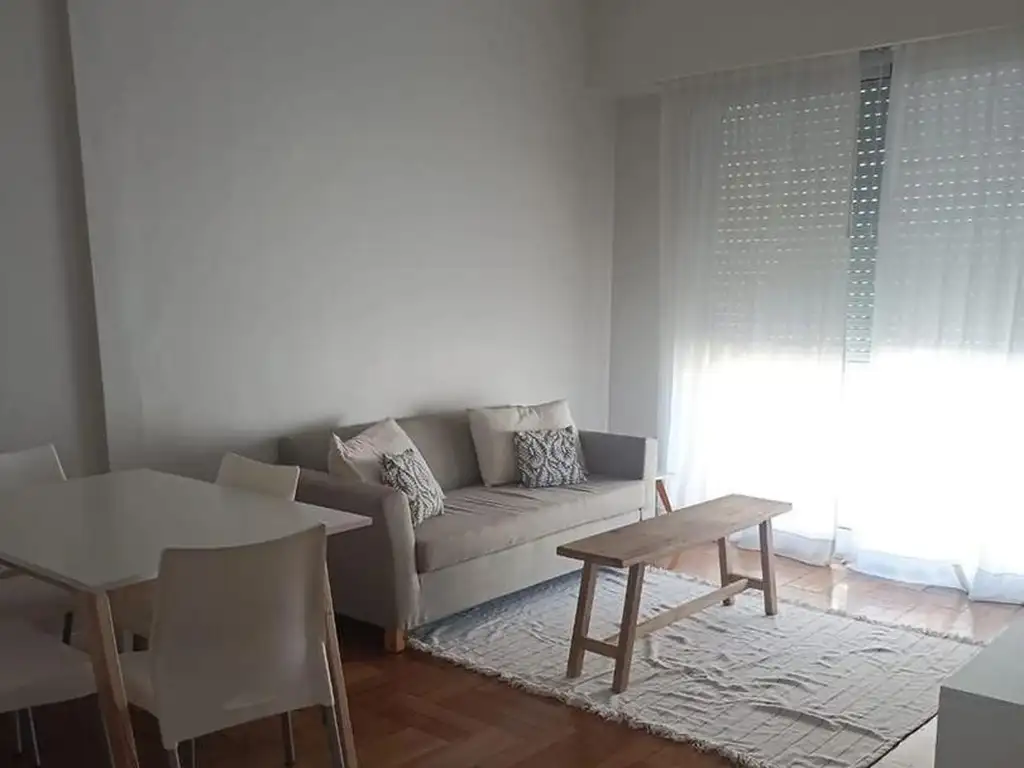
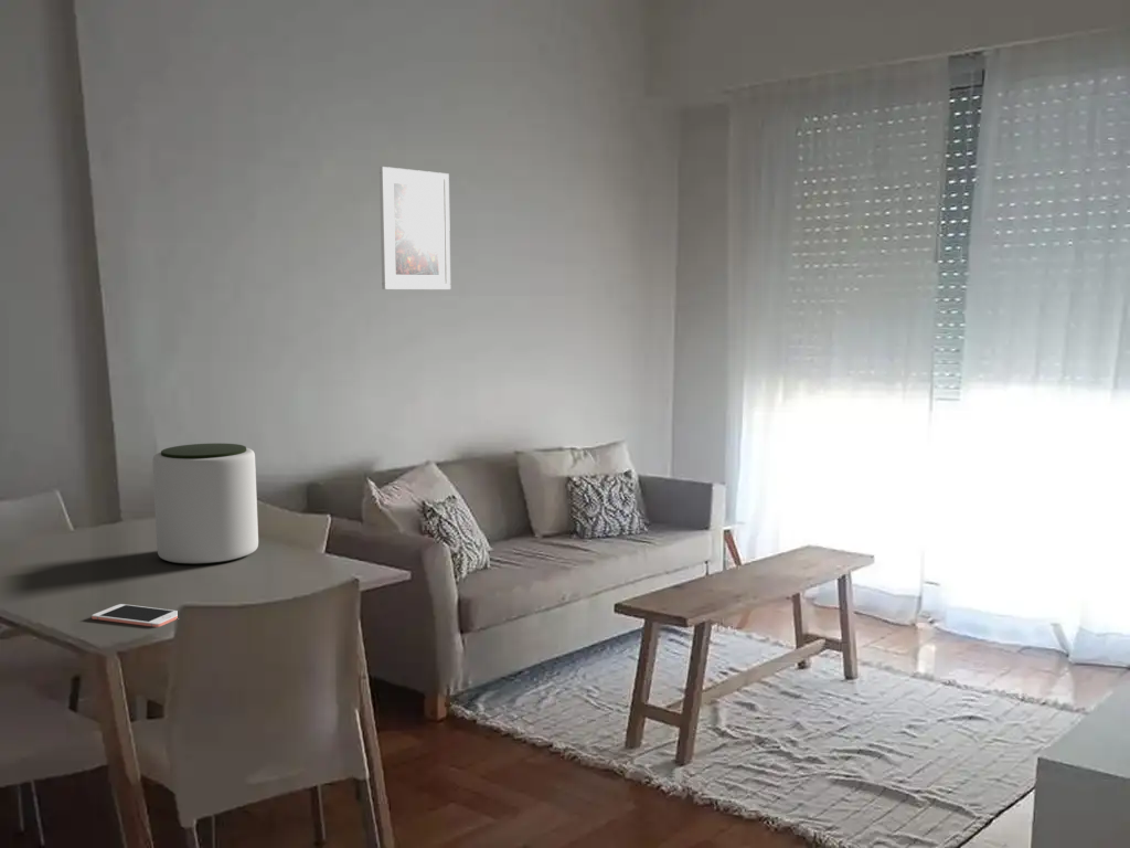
+ cell phone [90,603,179,628]
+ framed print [379,166,451,290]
+ plant pot [151,443,259,565]
